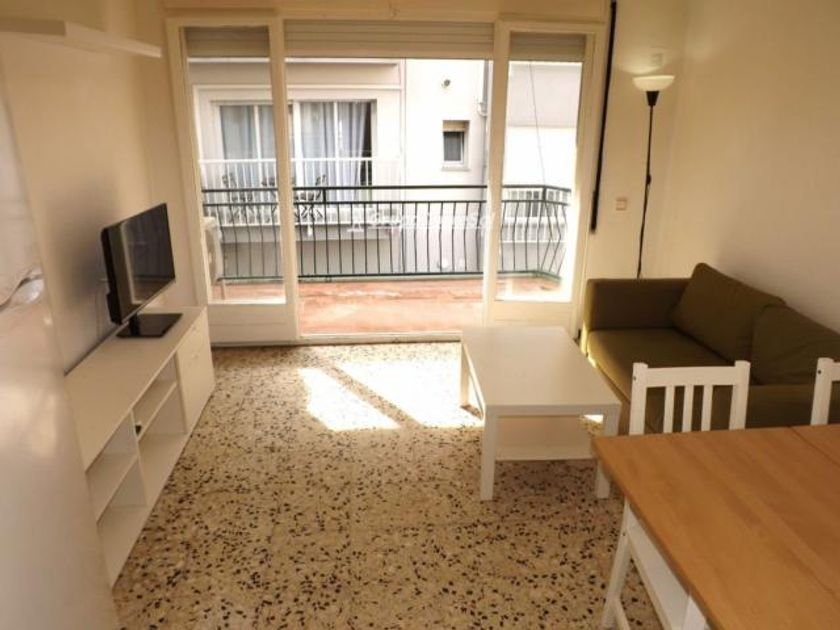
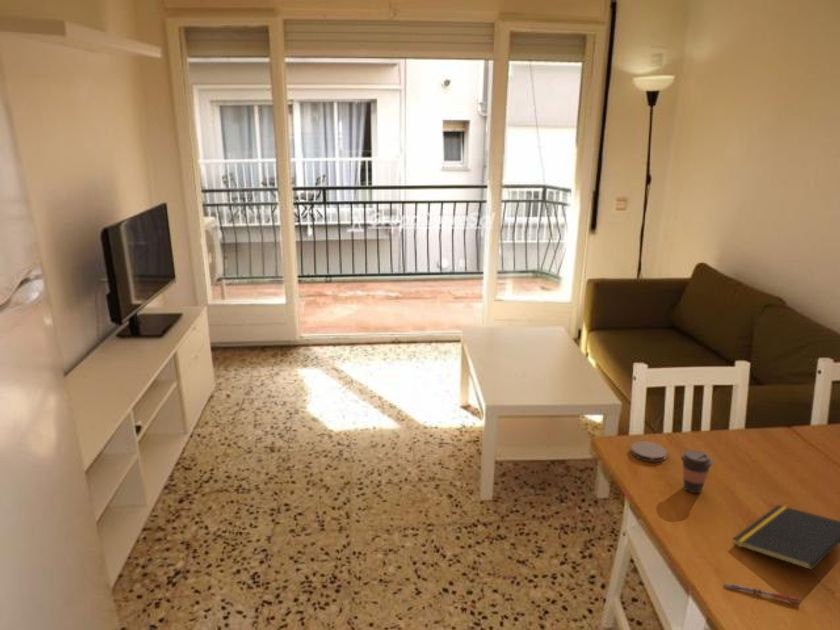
+ notepad [732,504,840,571]
+ pen [724,582,802,604]
+ coaster [630,440,668,463]
+ coffee cup [680,449,714,494]
